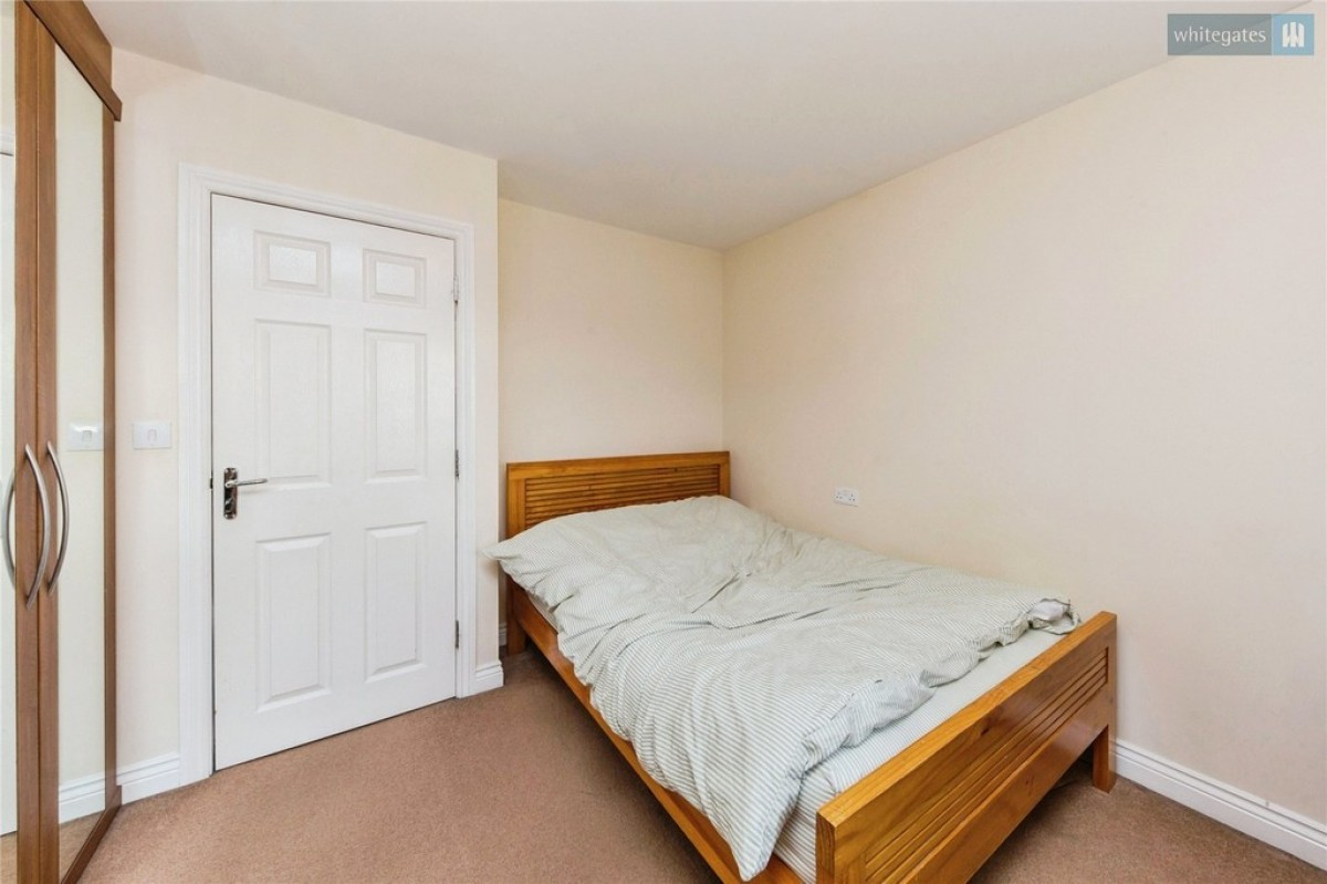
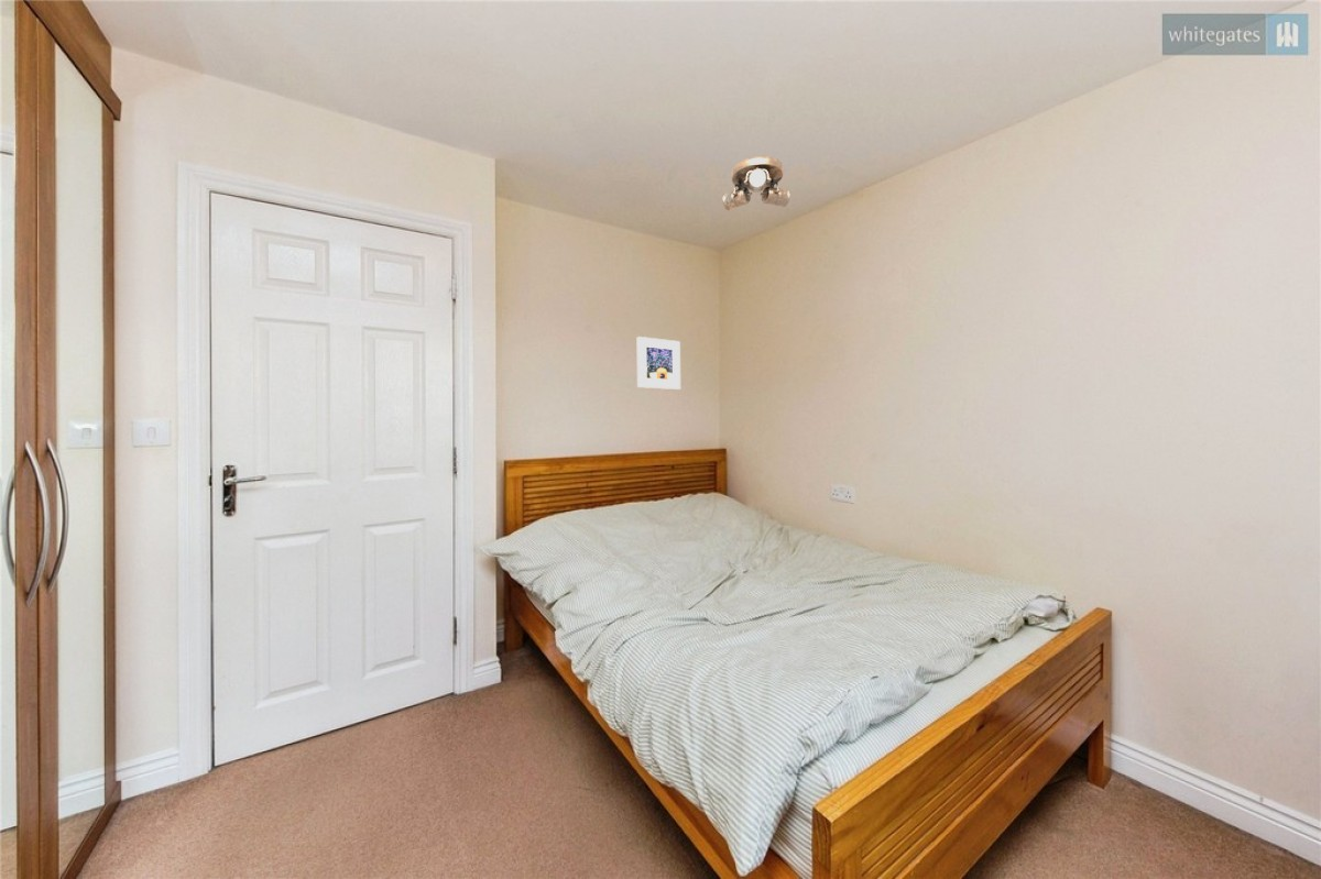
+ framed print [636,336,681,391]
+ ceiling light [722,155,790,211]
